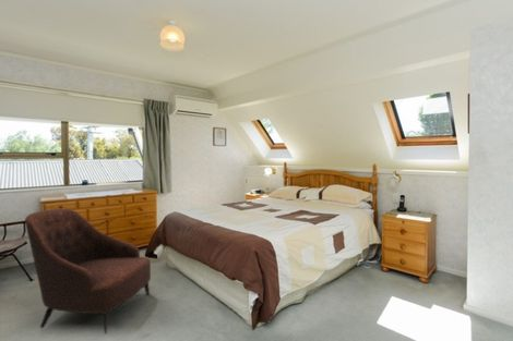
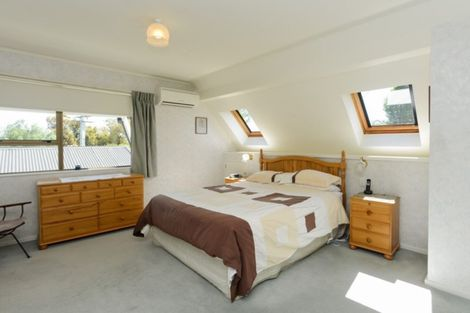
- armchair [24,207,152,336]
